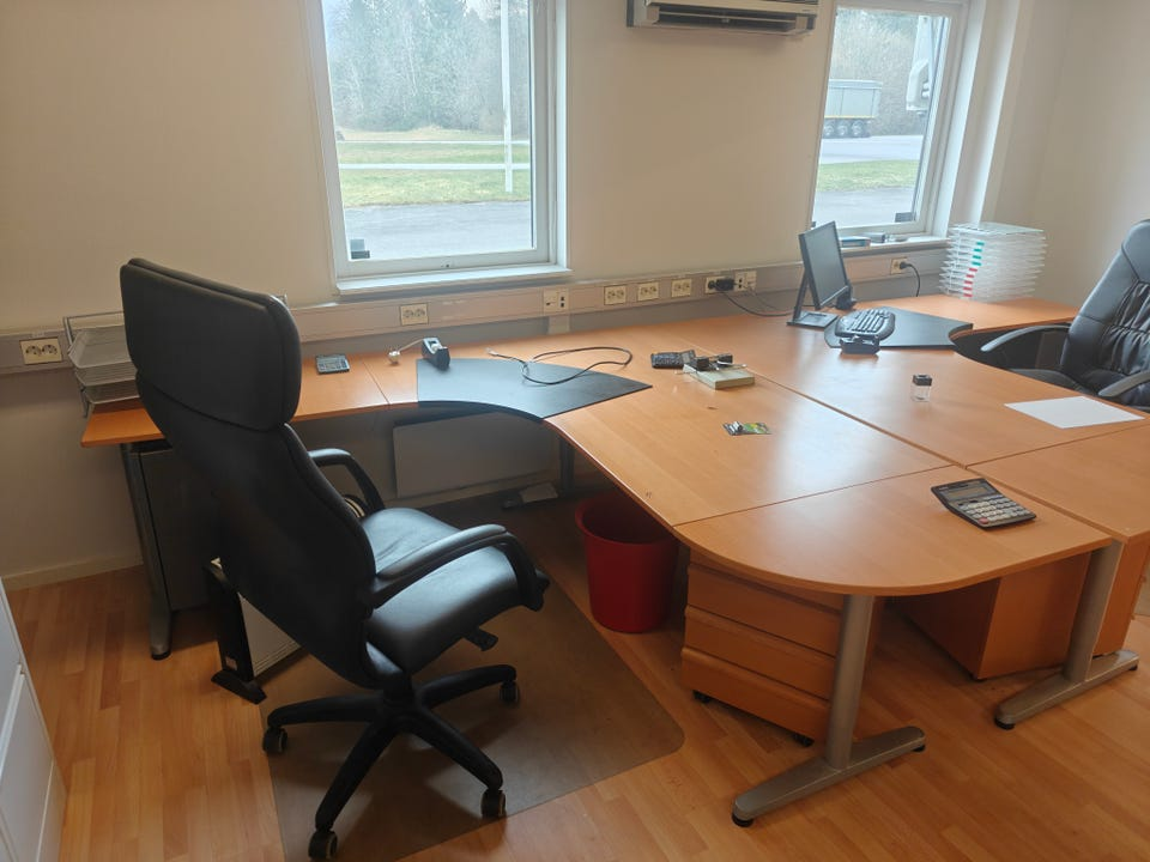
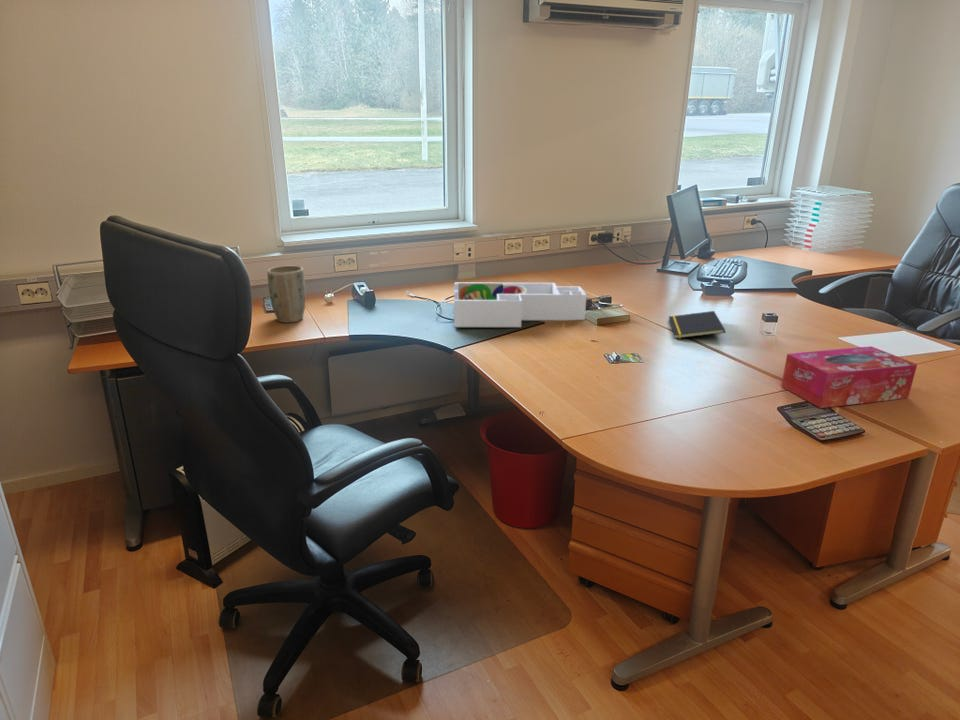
+ tissue box [780,345,918,409]
+ notepad [668,310,726,340]
+ plant pot [266,265,306,324]
+ desk organizer [453,282,588,328]
